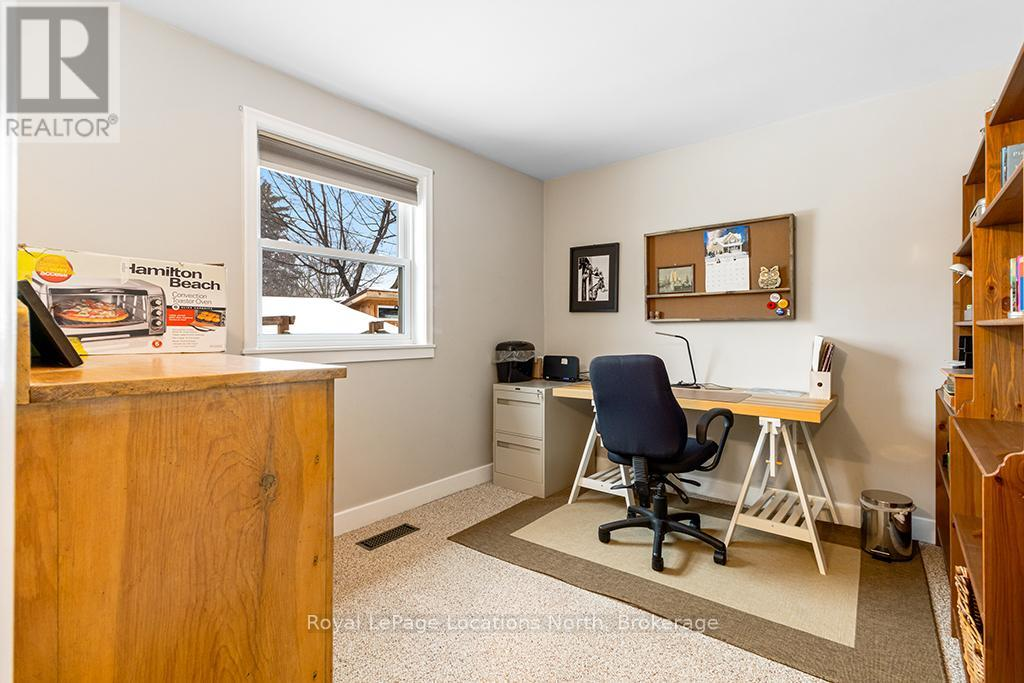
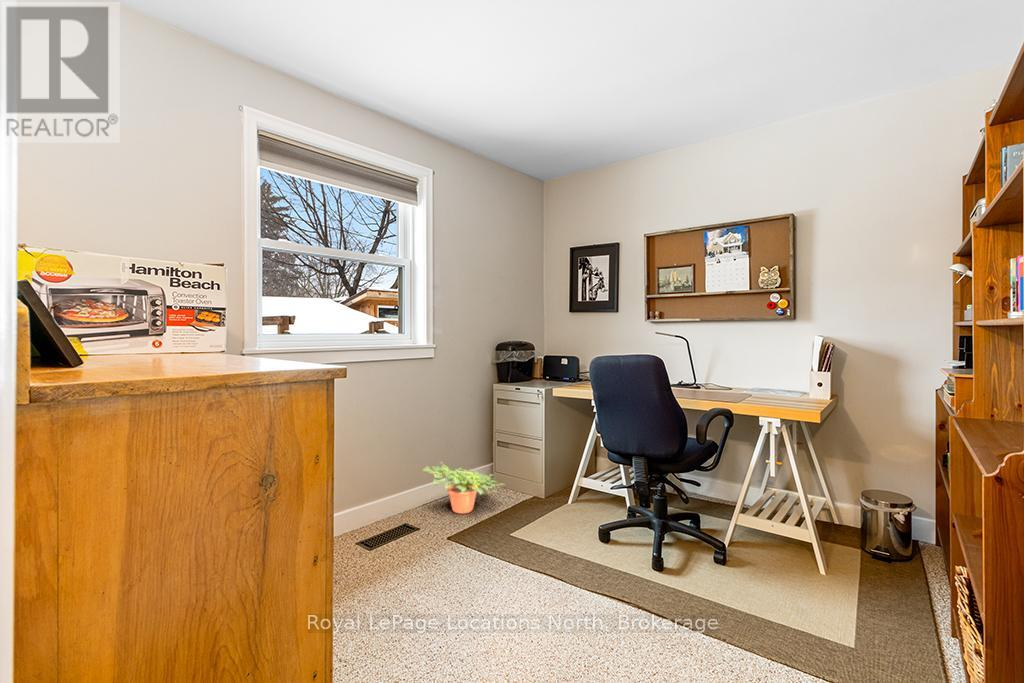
+ potted plant [422,461,506,515]
